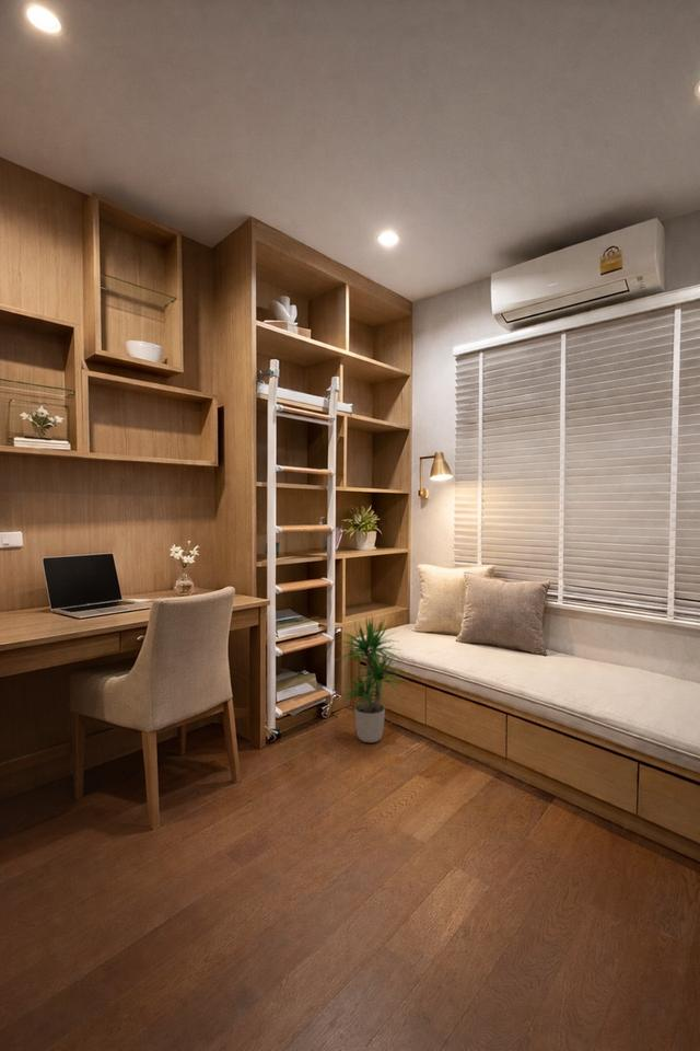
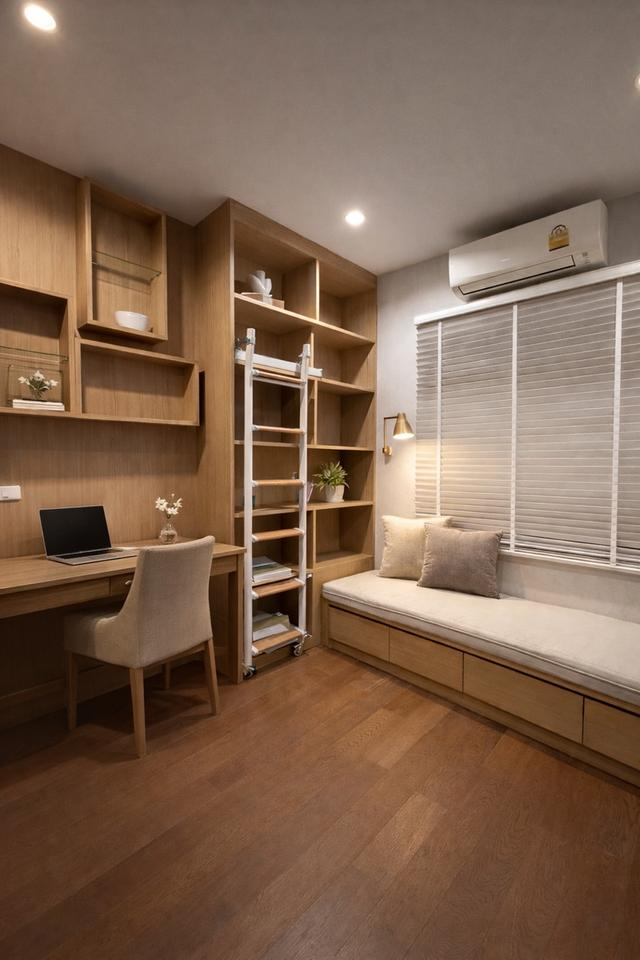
- potted plant [332,615,409,743]
